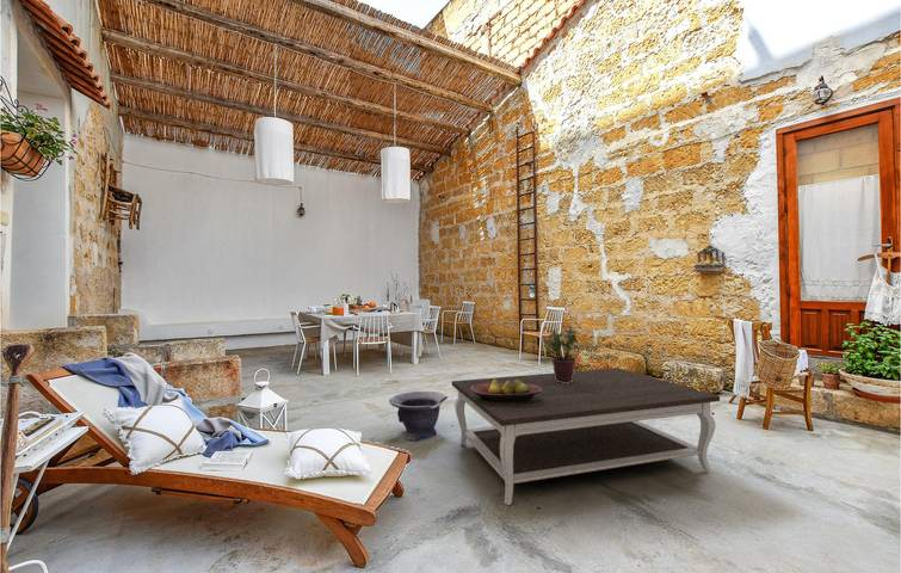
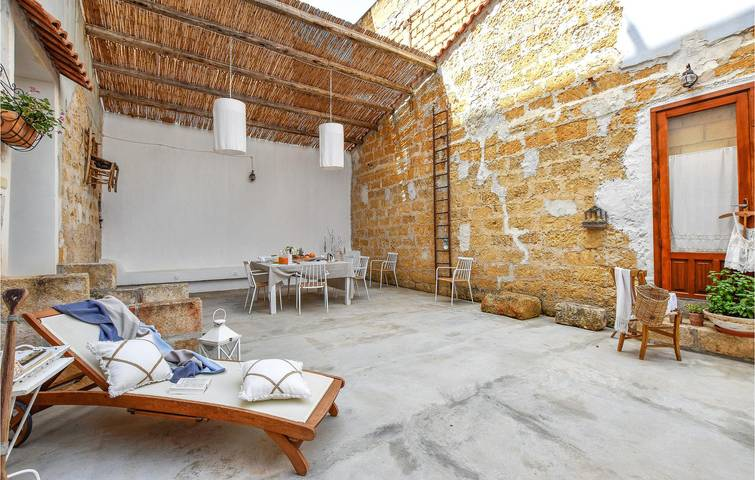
- decorative bowl [388,390,449,442]
- fruit bowl [471,380,542,402]
- coffee table [451,366,721,506]
- potted plant [545,325,579,383]
